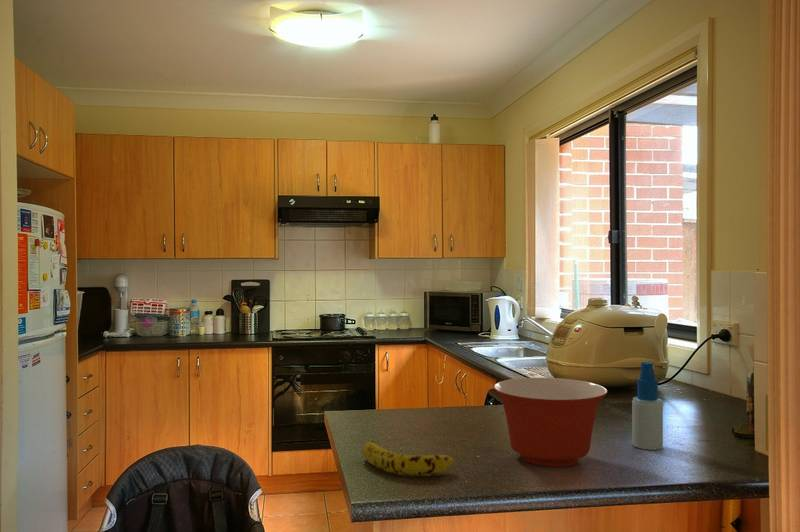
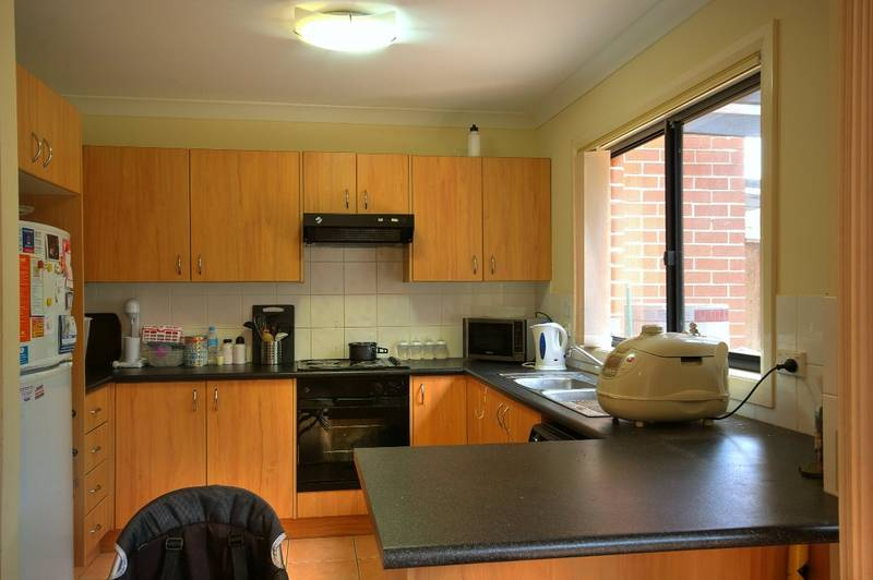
- mixing bowl [492,377,608,468]
- spray bottle [631,361,664,451]
- fruit [362,440,455,477]
